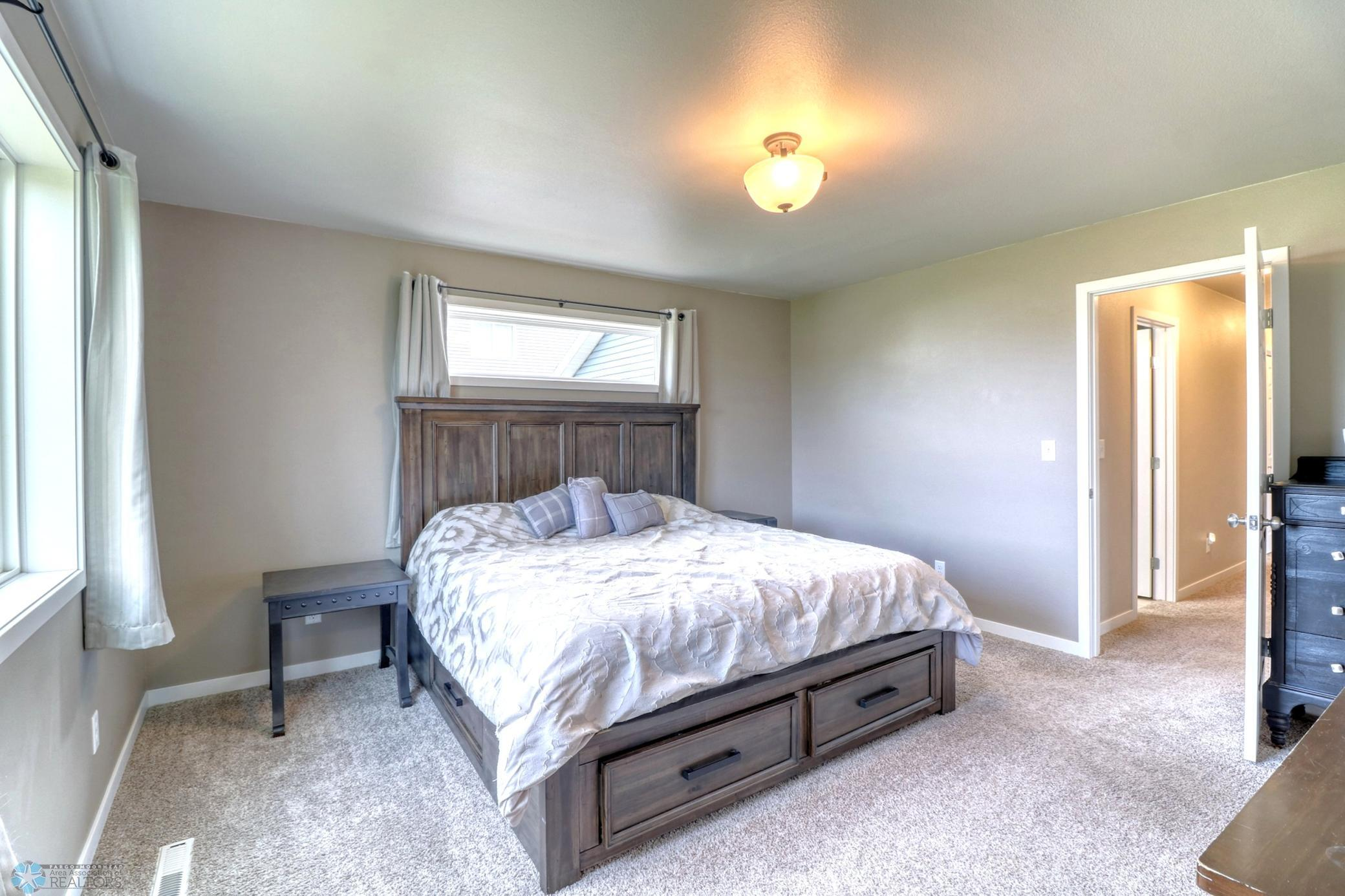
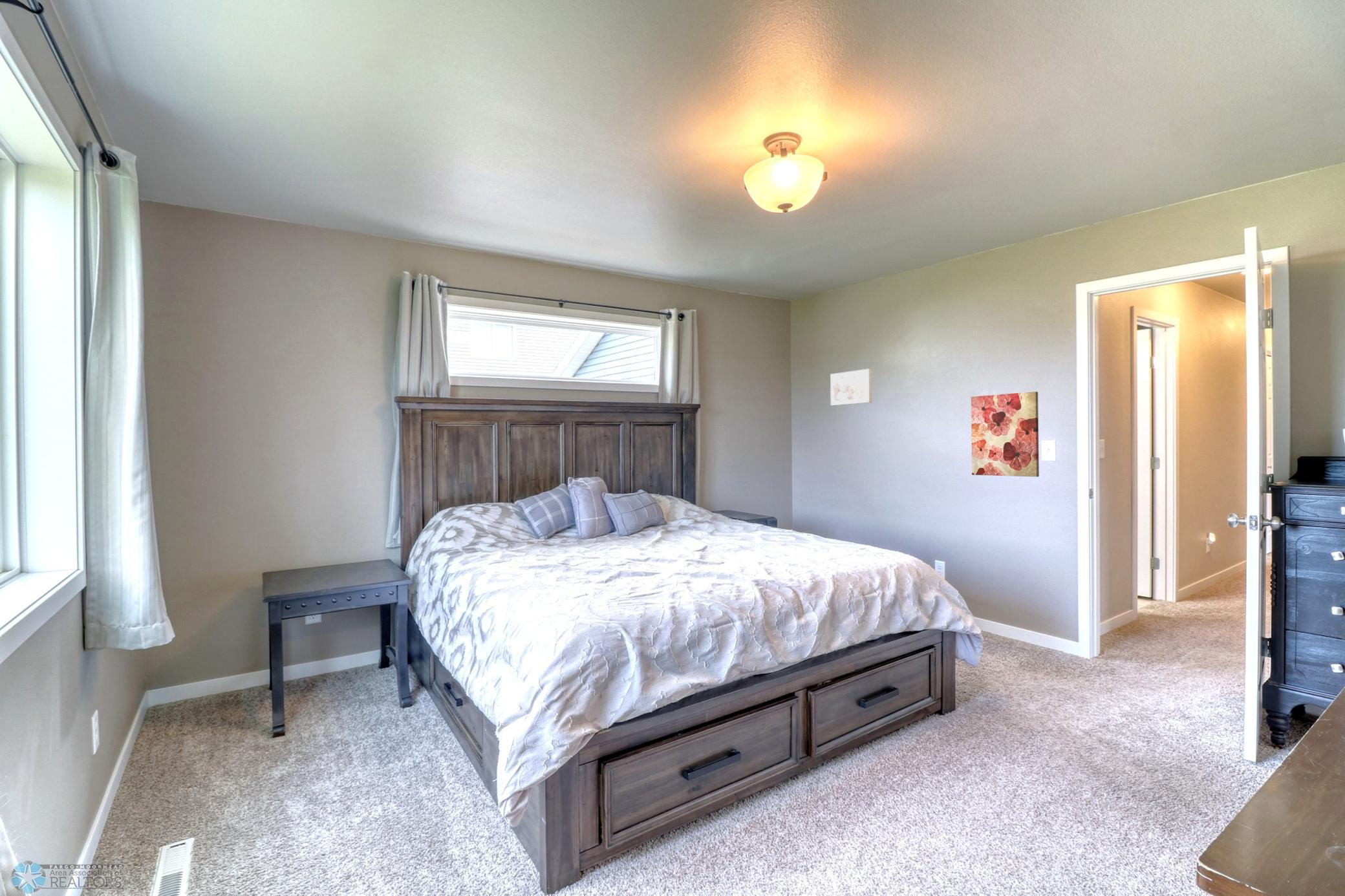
+ wall art [971,391,1040,478]
+ wall art [830,368,873,406]
